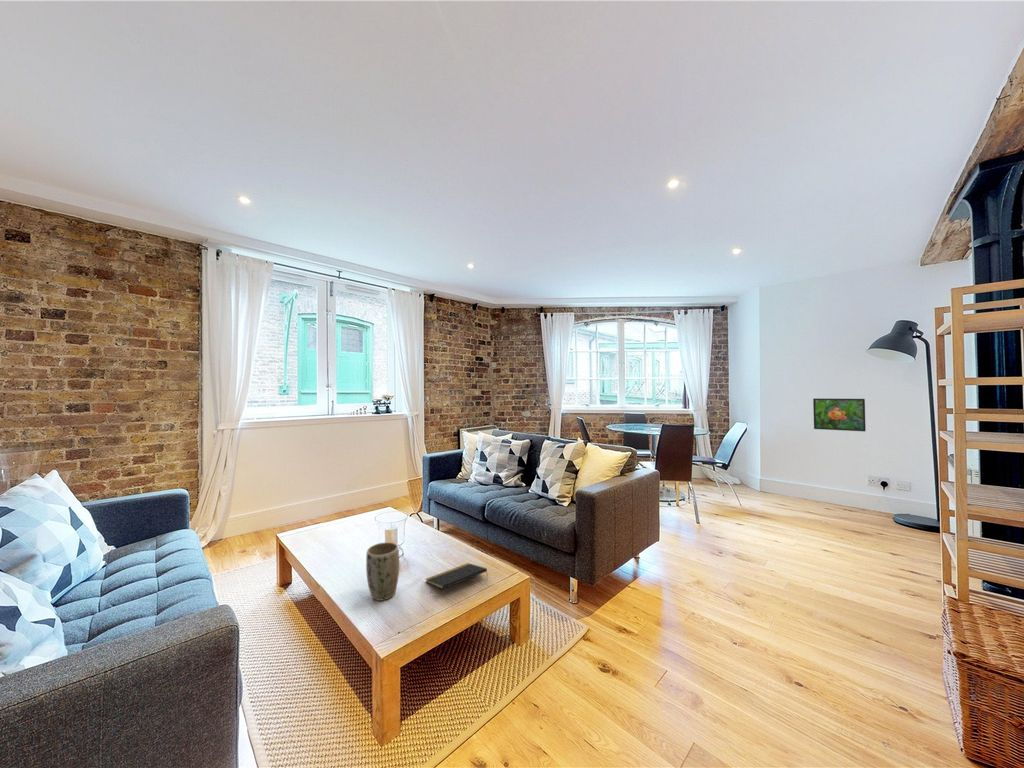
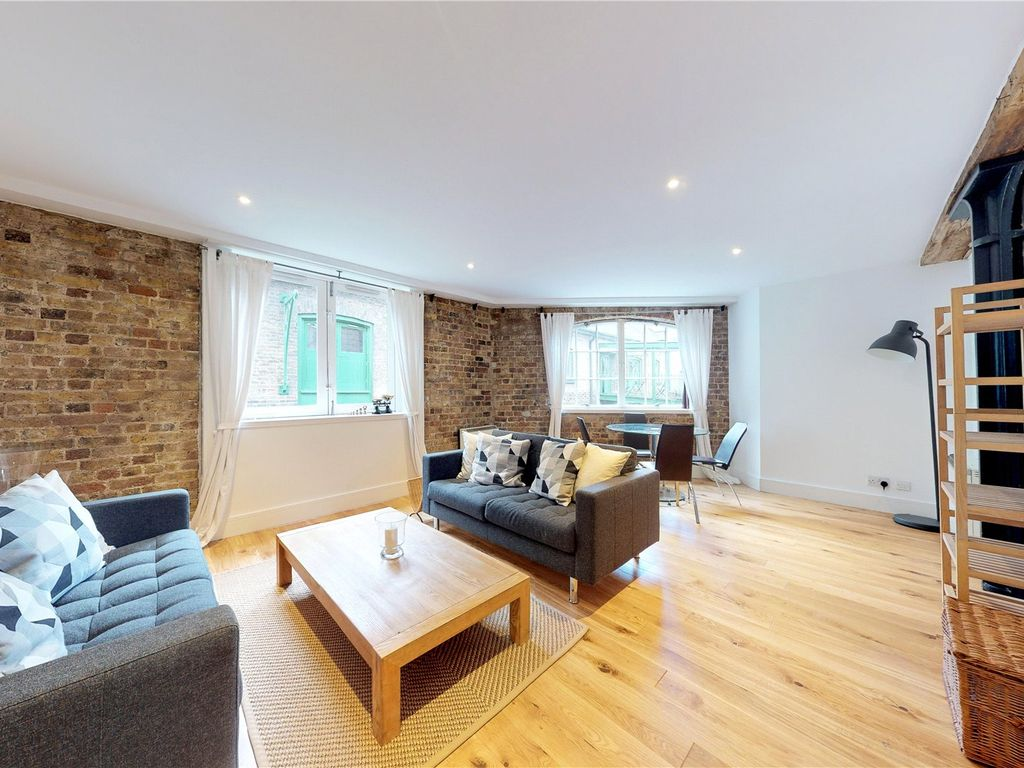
- notepad [425,562,489,590]
- plant pot [365,541,400,602]
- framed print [812,397,867,432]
